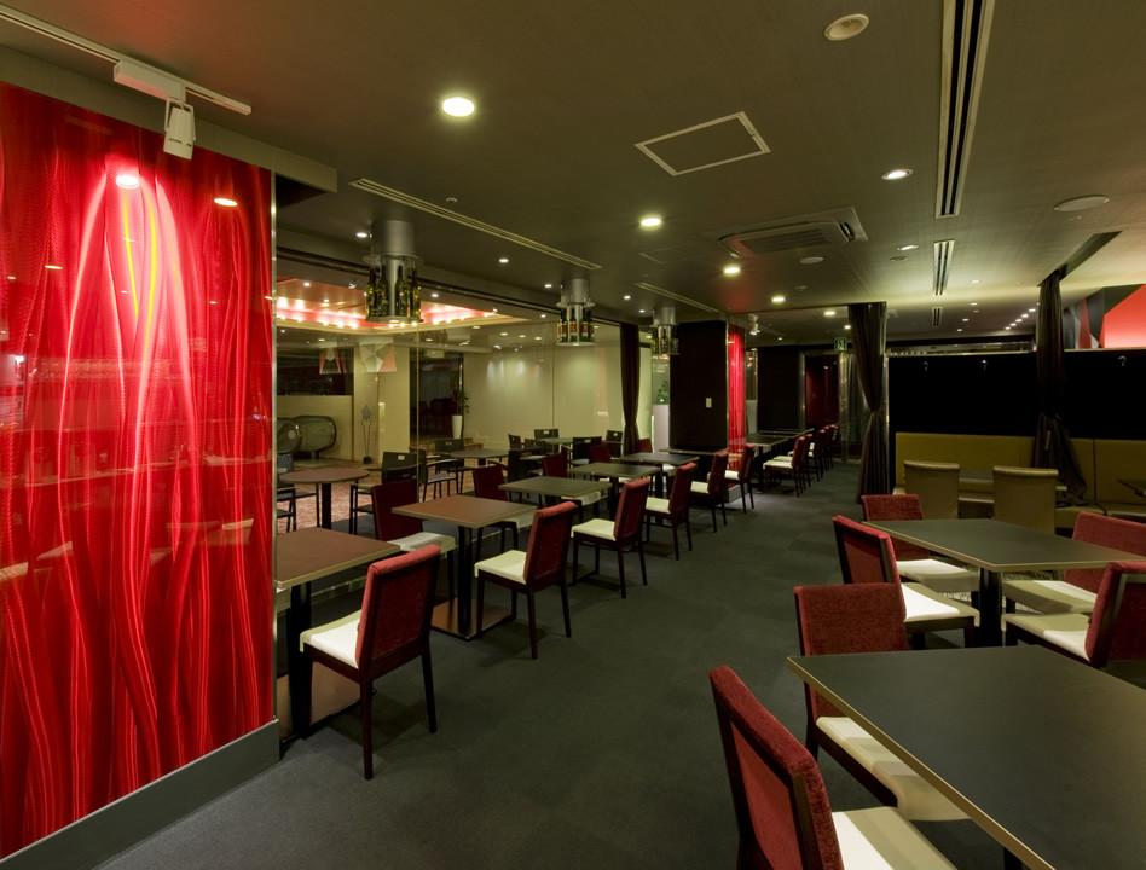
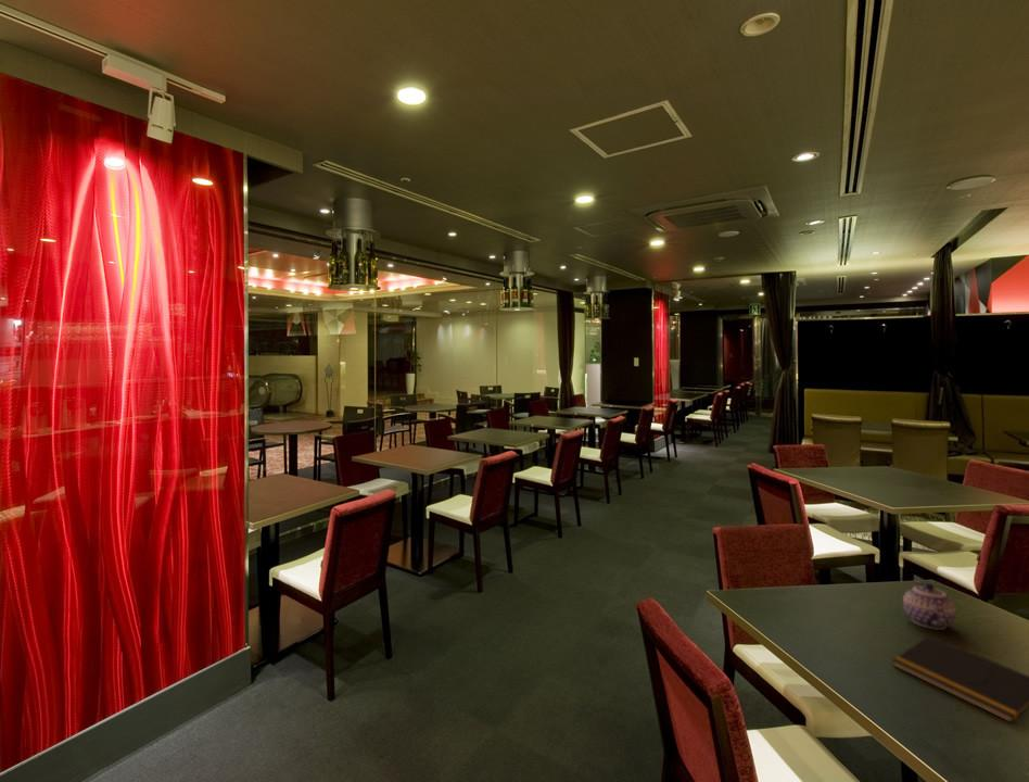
+ teapot [902,581,957,631]
+ notepad [891,634,1029,723]
